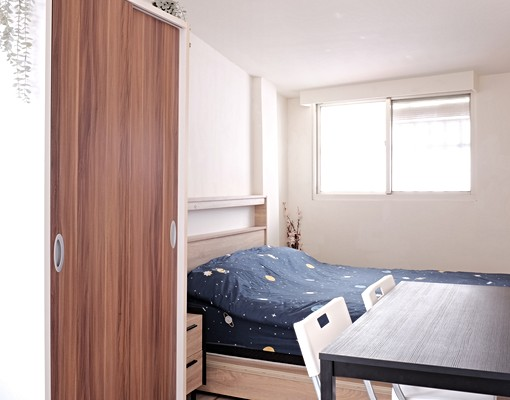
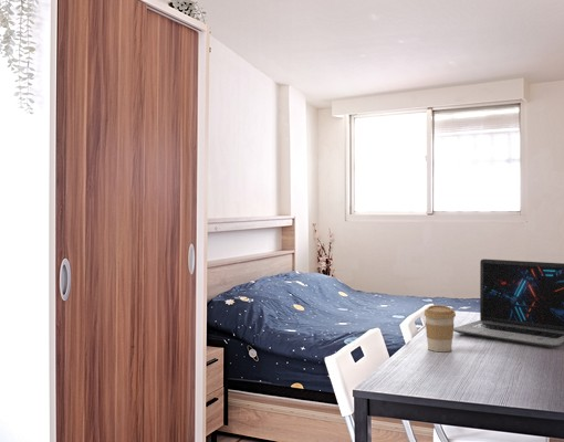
+ laptop [453,257,564,349]
+ coffee cup [422,304,457,352]
